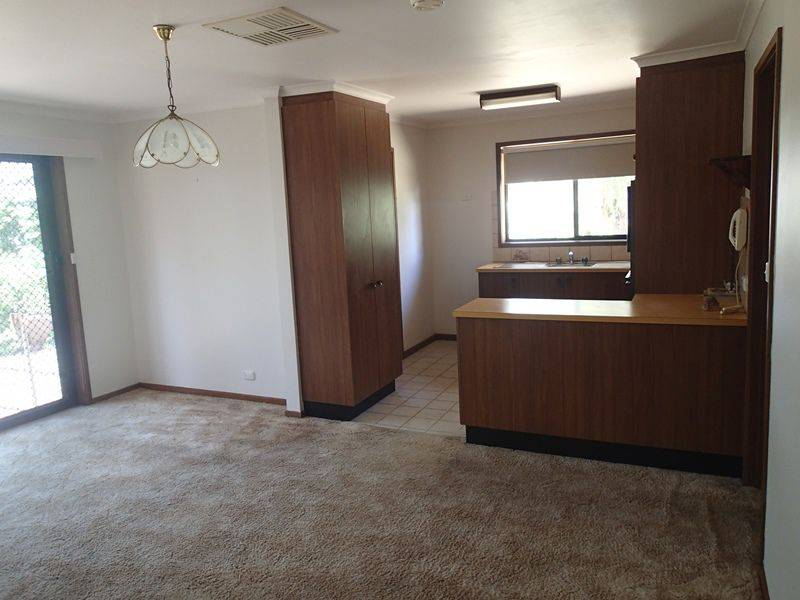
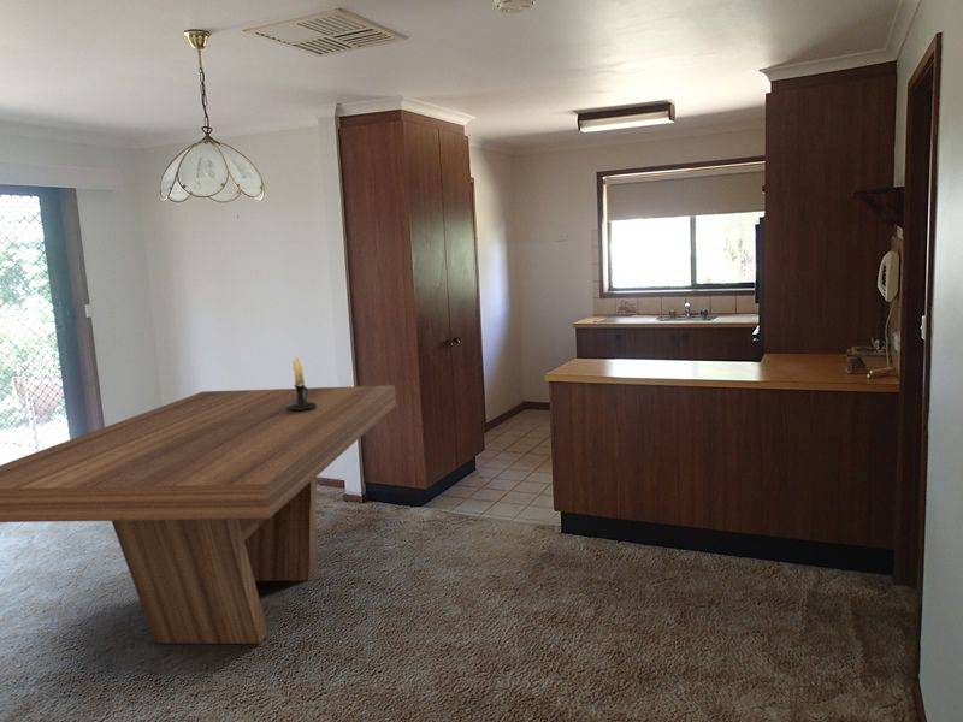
+ dining table [0,384,397,645]
+ candle holder [285,351,317,413]
